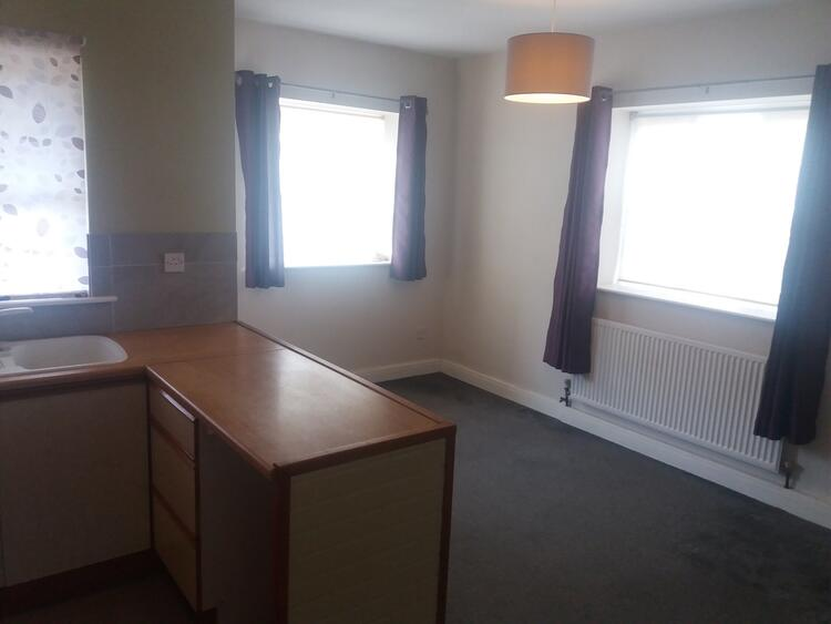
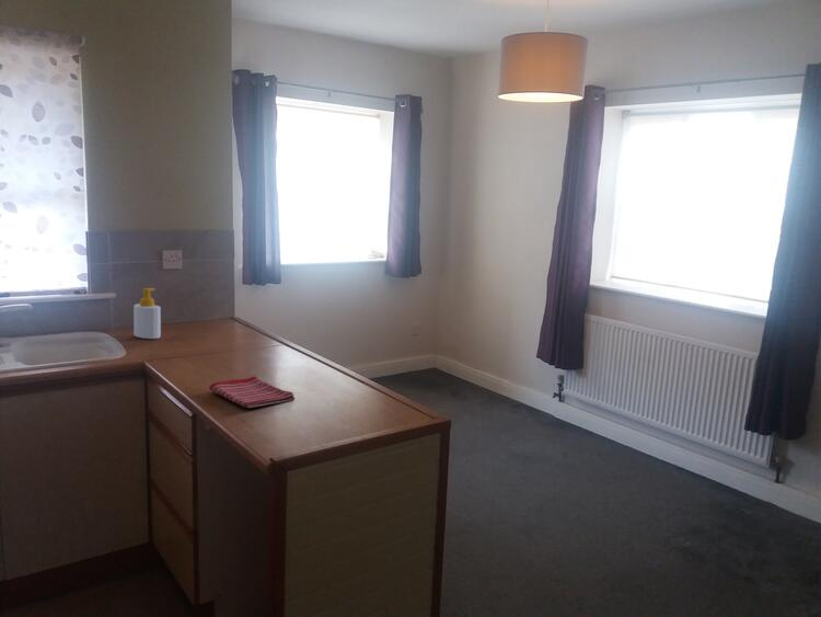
+ soap bottle [132,287,162,340]
+ dish towel [208,375,296,409]
